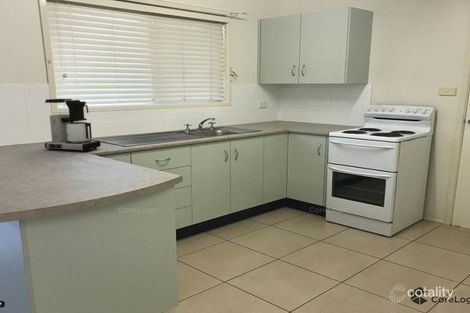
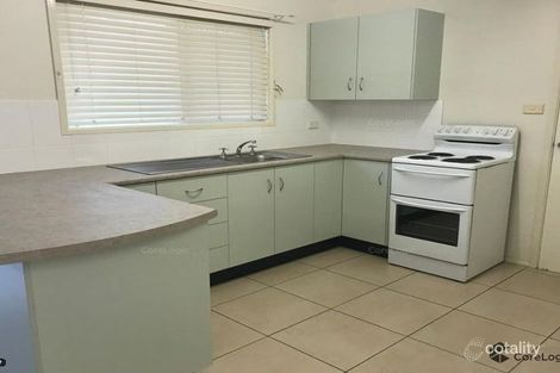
- coffee maker [44,98,102,153]
